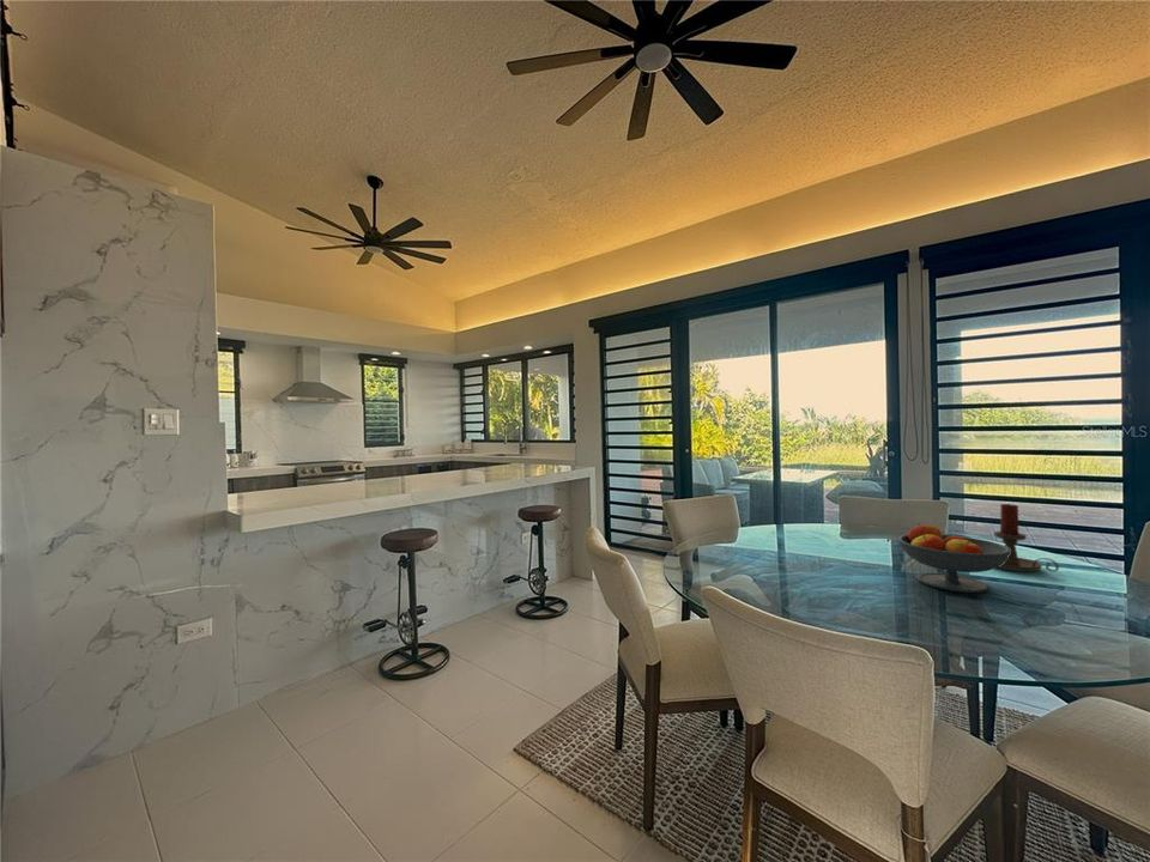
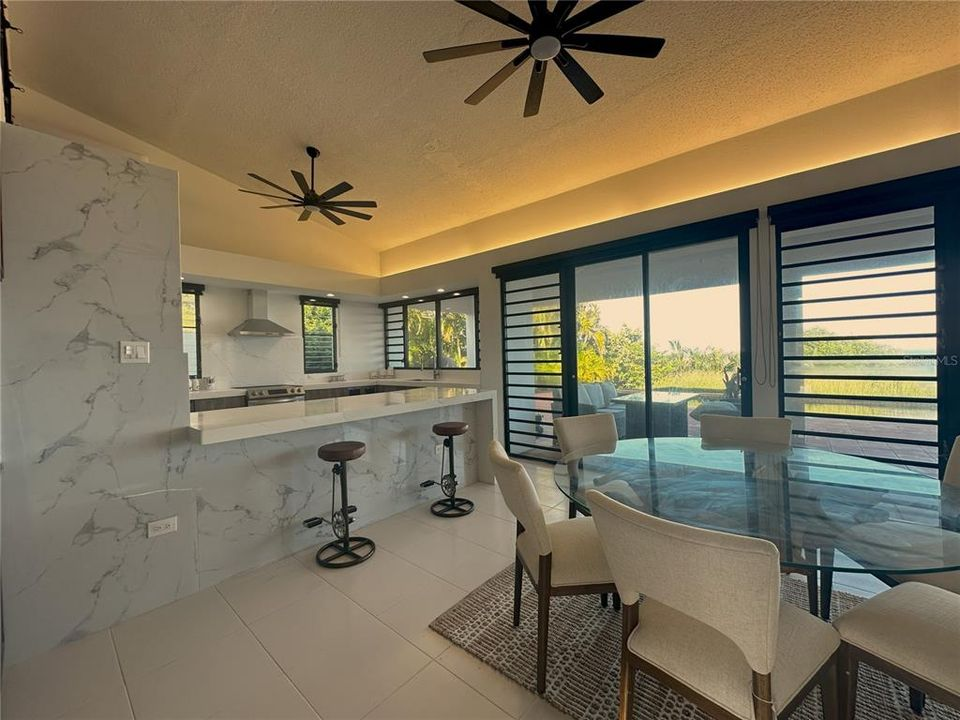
- candle holder [993,503,1060,572]
- fruit bowl [897,522,1010,594]
